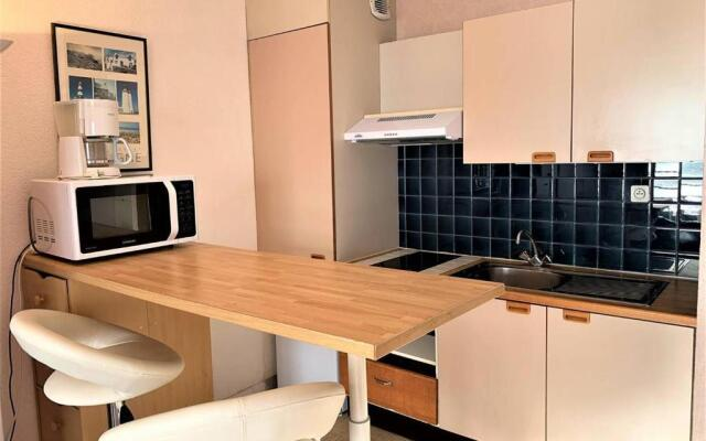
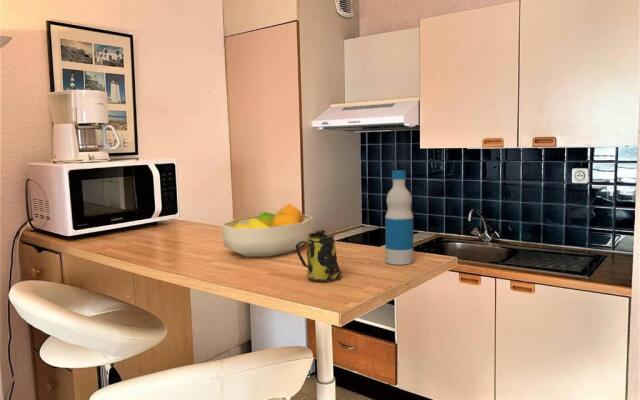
+ fruit bowl [219,203,314,258]
+ bottle [384,170,414,266]
+ mug [295,229,343,283]
